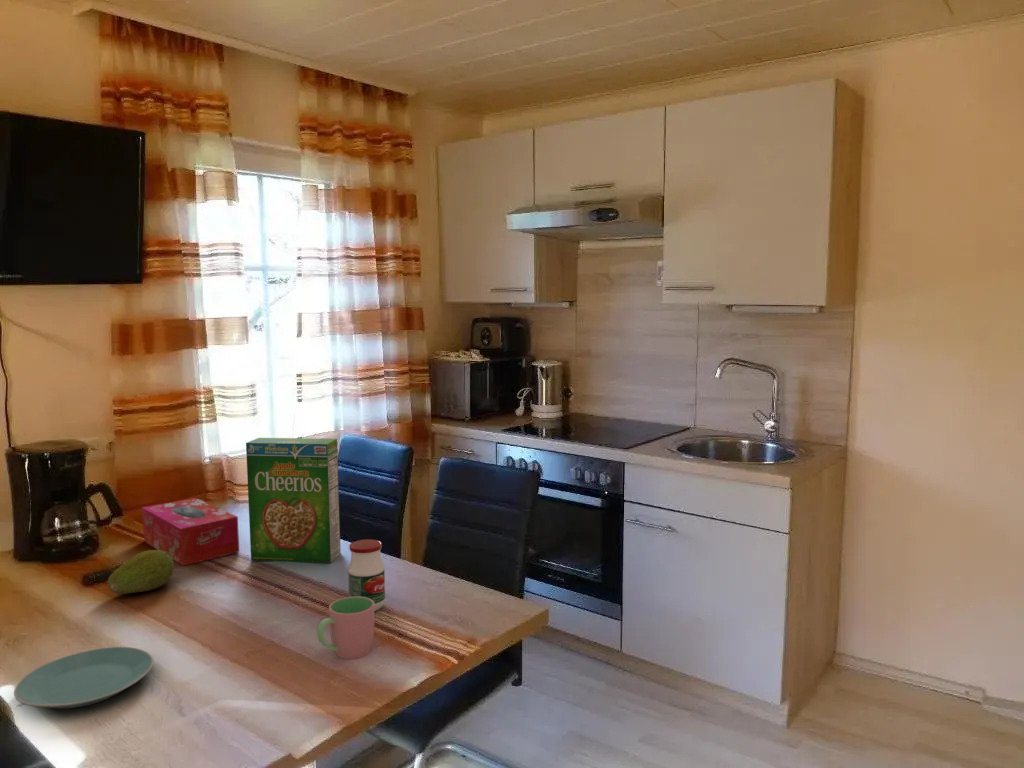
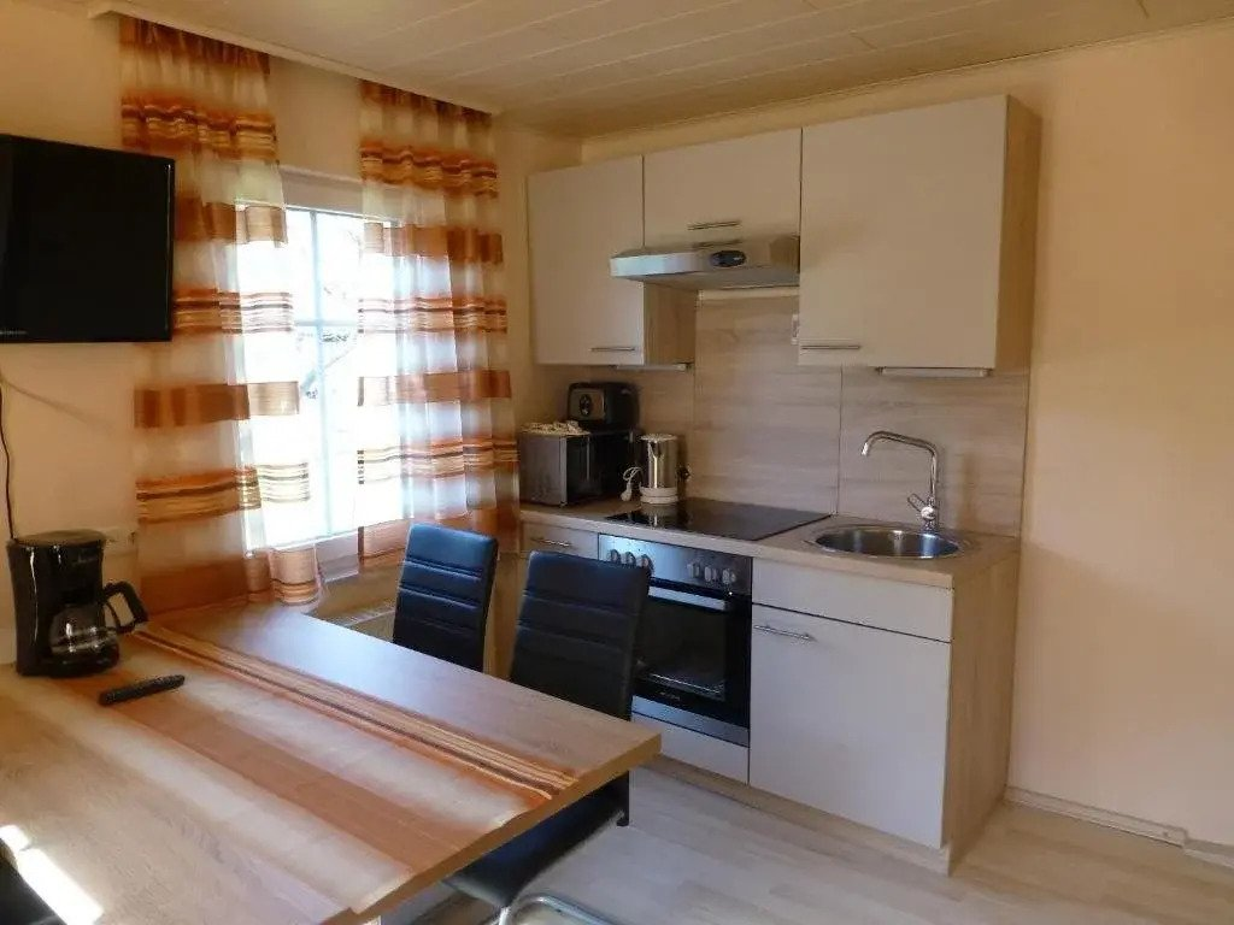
- cereal box [245,437,342,564]
- jar [347,538,386,612]
- tissue box [141,497,240,567]
- plate [13,646,155,709]
- cup [316,596,376,660]
- fruit [107,549,175,595]
